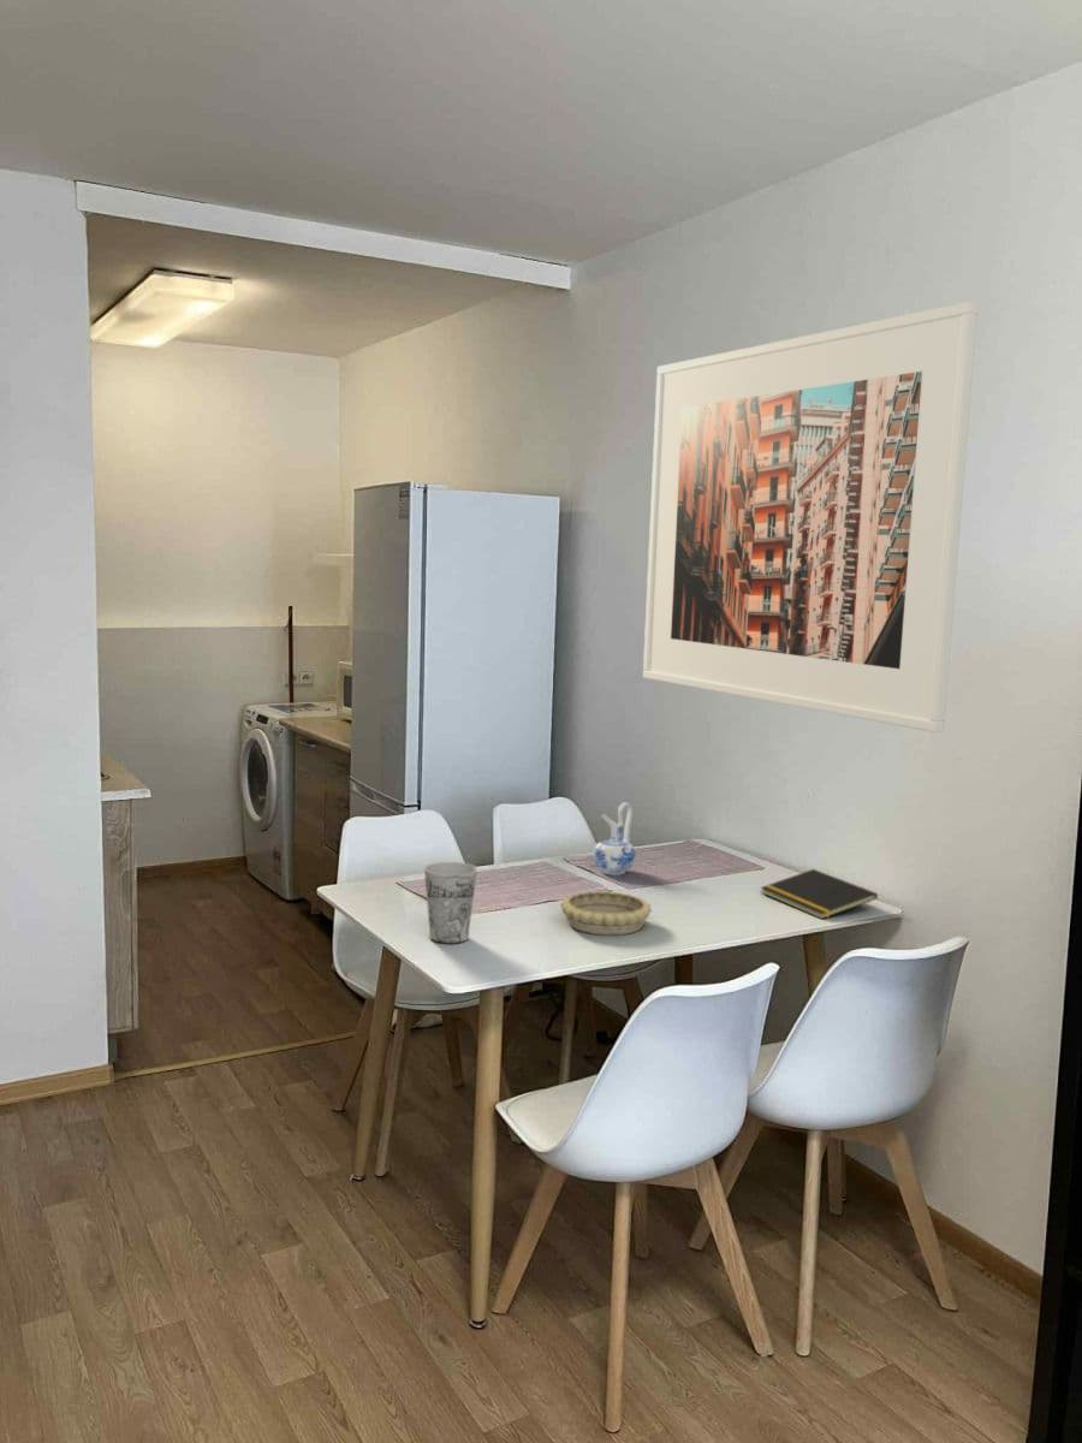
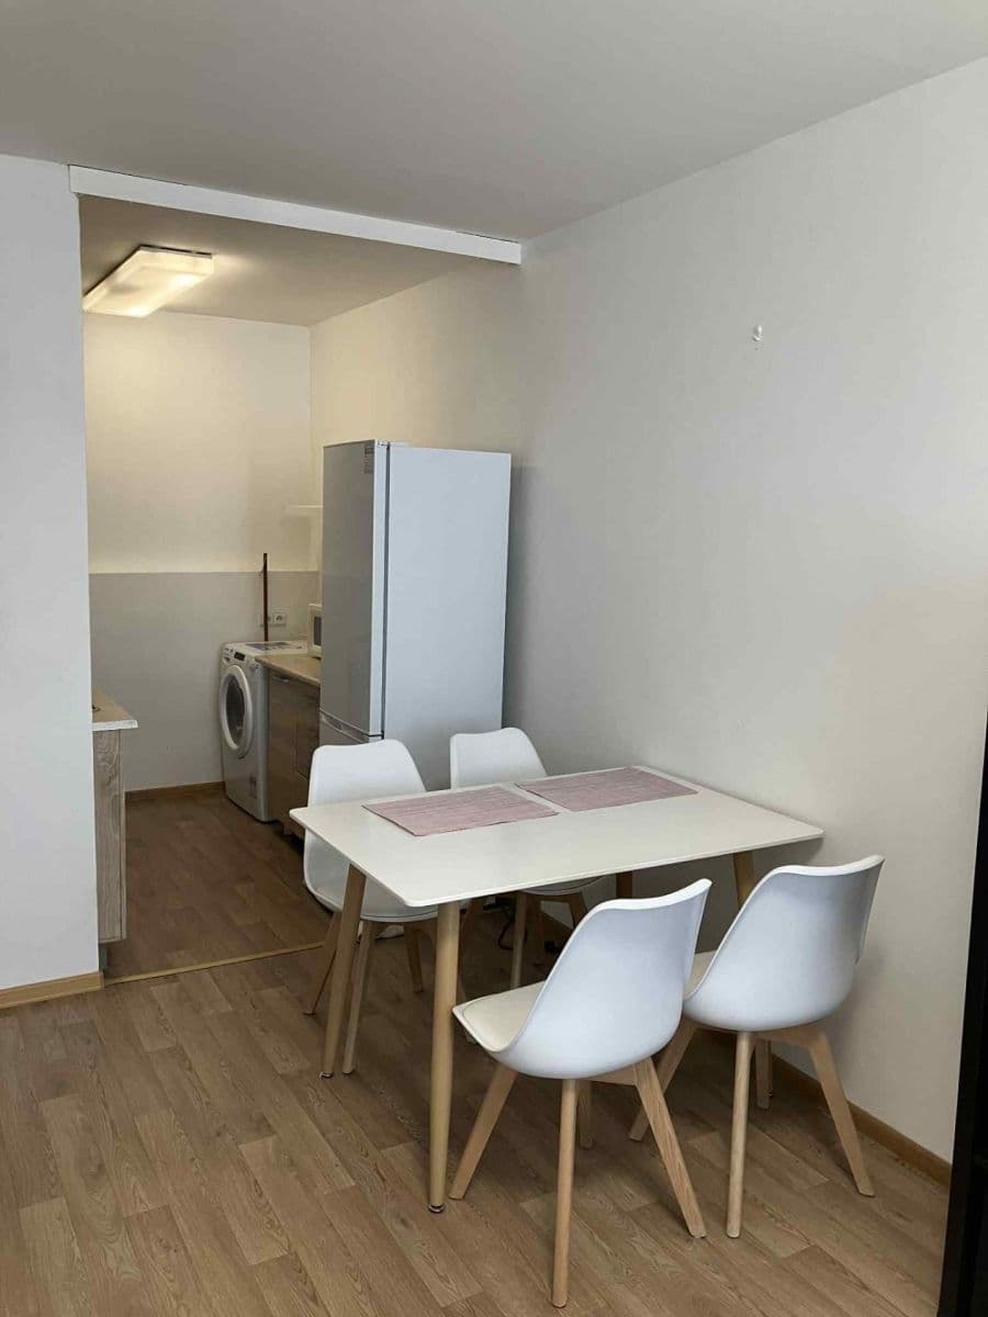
- notepad [760,868,879,920]
- cup [423,861,478,945]
- ceramic pitcher [593,801,637,877]
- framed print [642,301,980,734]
- decorative bowl [559,890,653,937]
